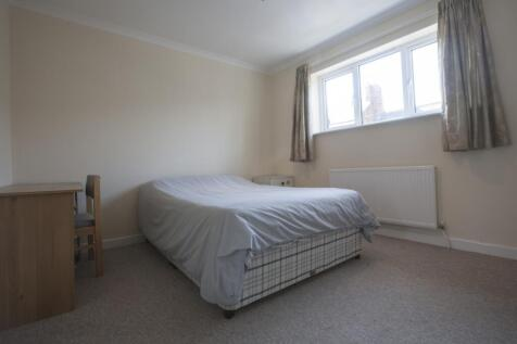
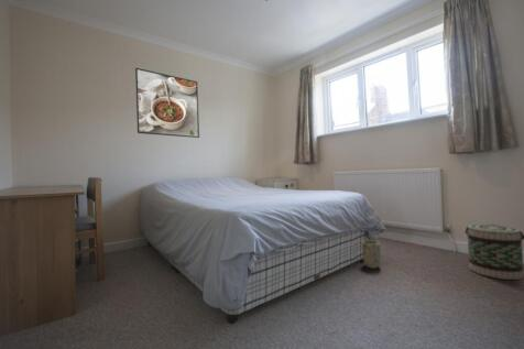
+ basket [465,222,524,281]
+ plant pot [361,239,381,270]
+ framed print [134,67,200,139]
